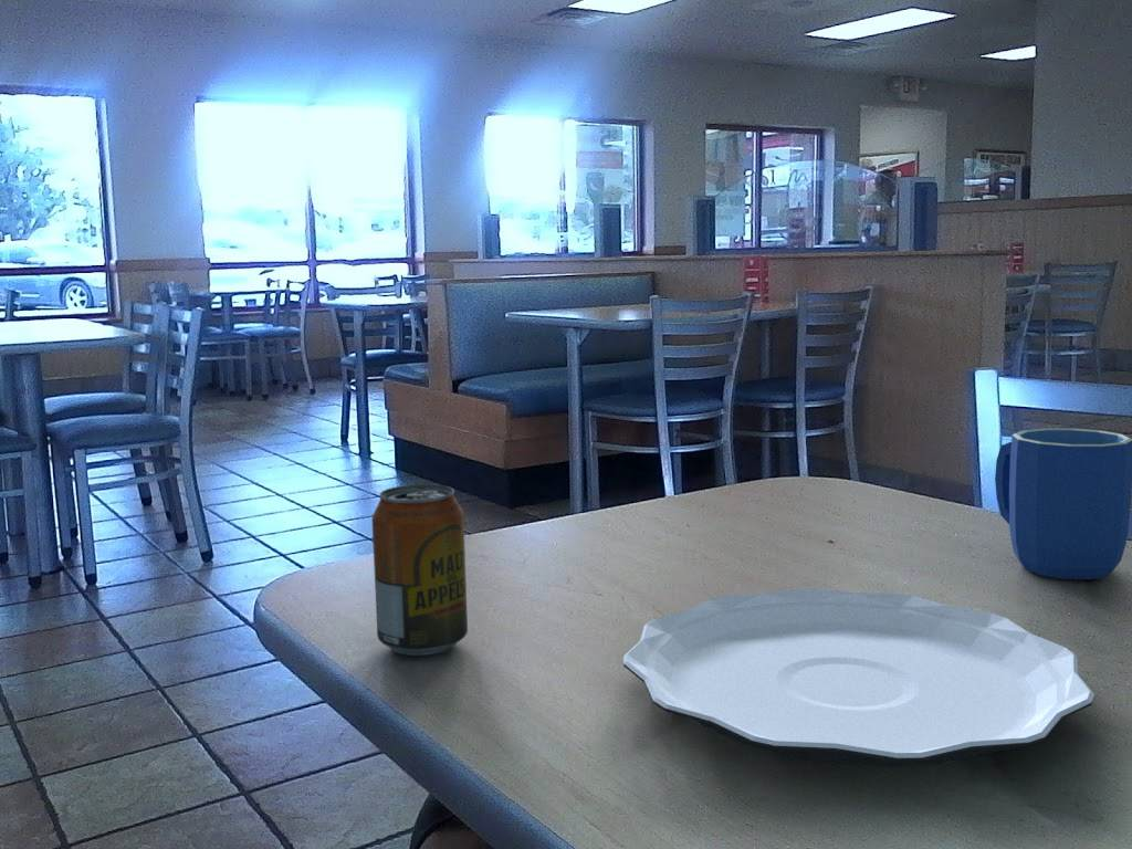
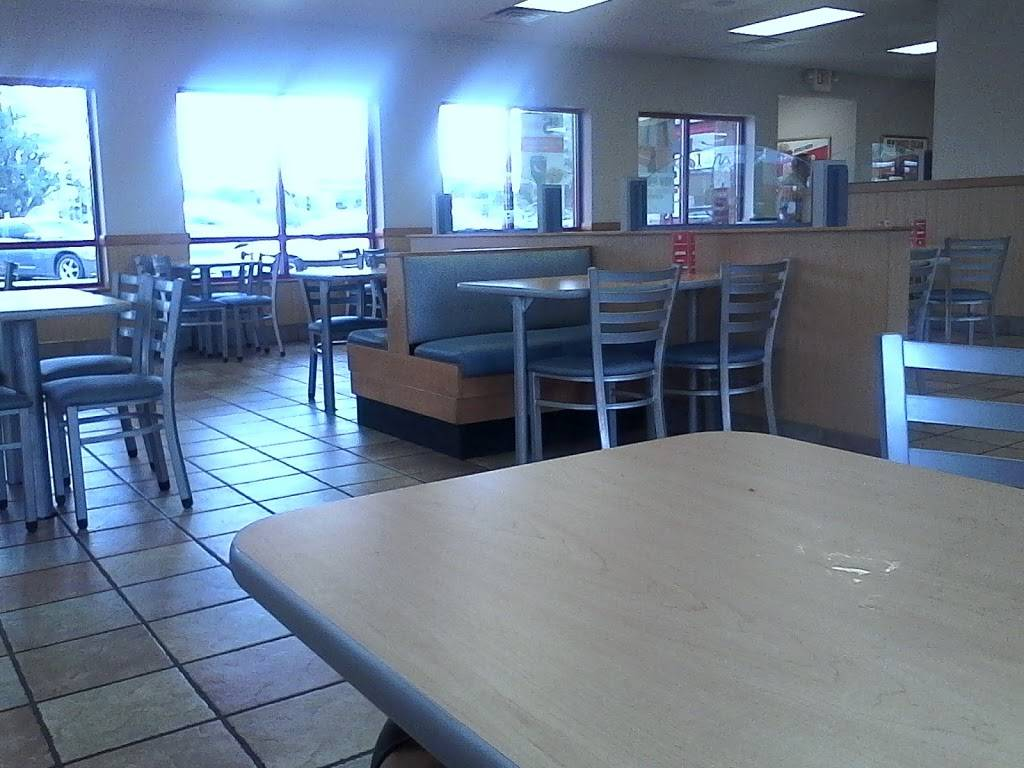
- beverage can [370,483,469,657]
- plate [622,588,1096,768]
- mug [994,428,1132,580]
